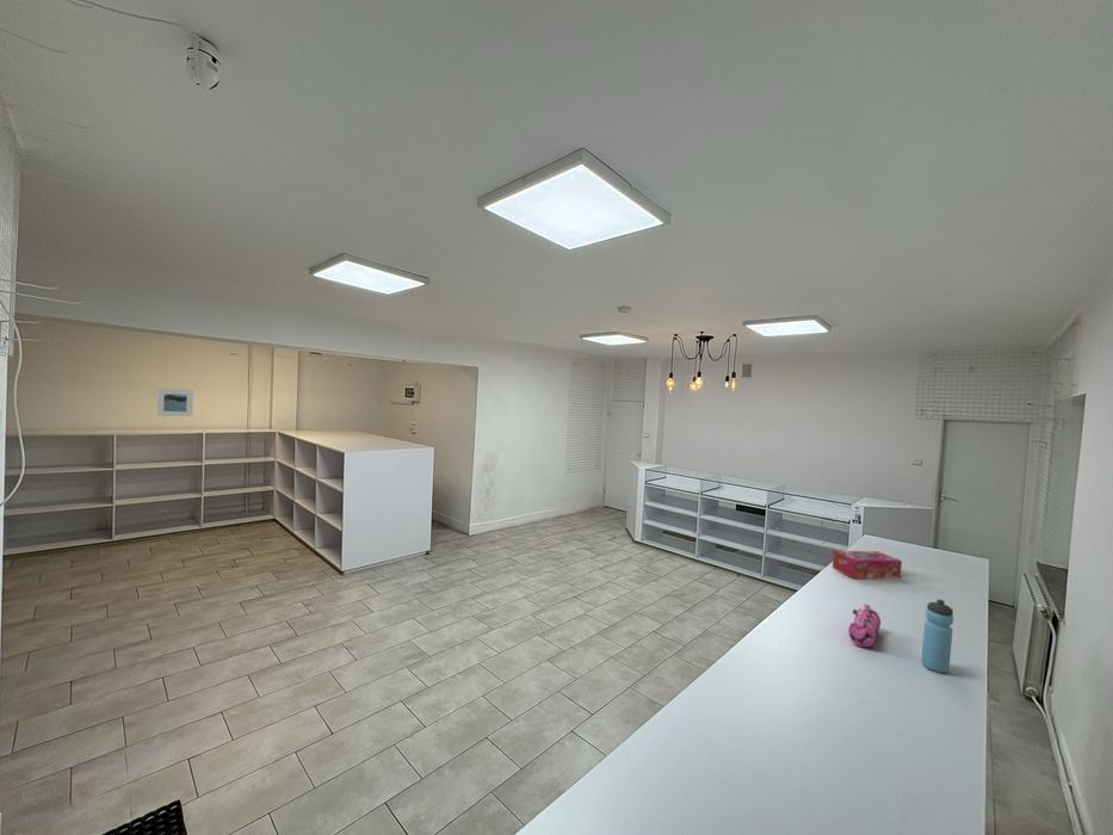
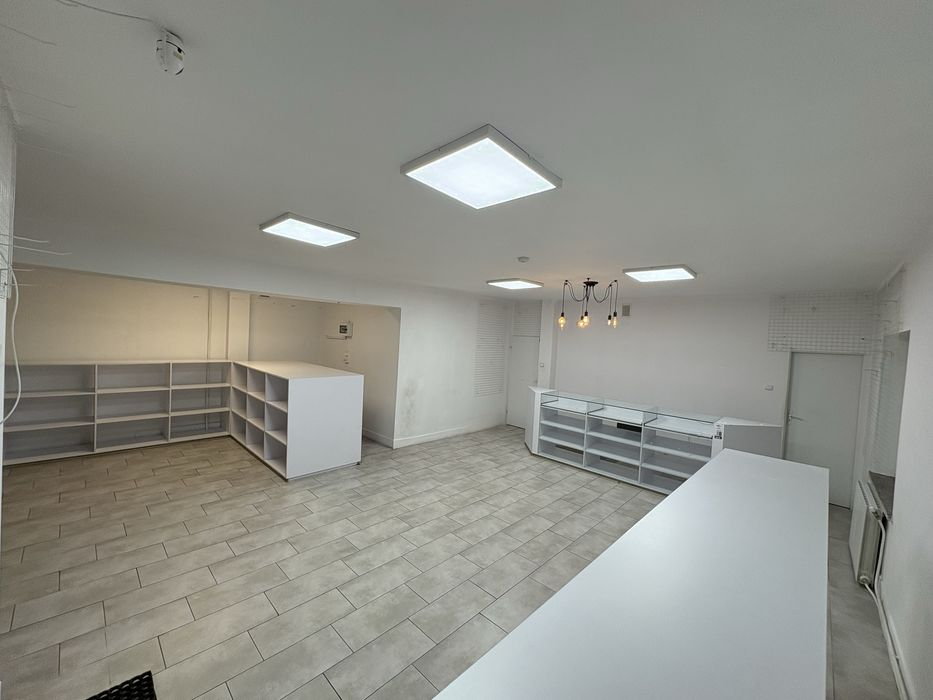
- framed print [156,388,194,418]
- water bottle [920,598,954,674]
- pencil case [847,602,882,648]
- tissue box [831,550,903,580]
